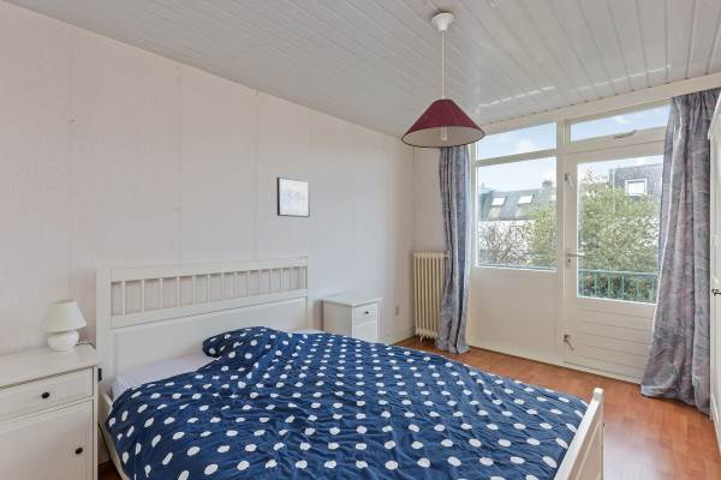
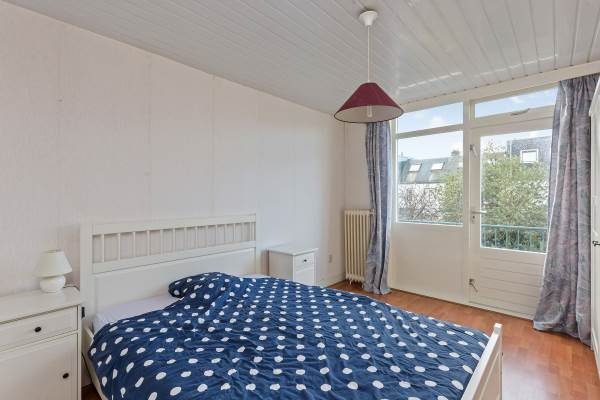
- wall art [275,176,311,218]
